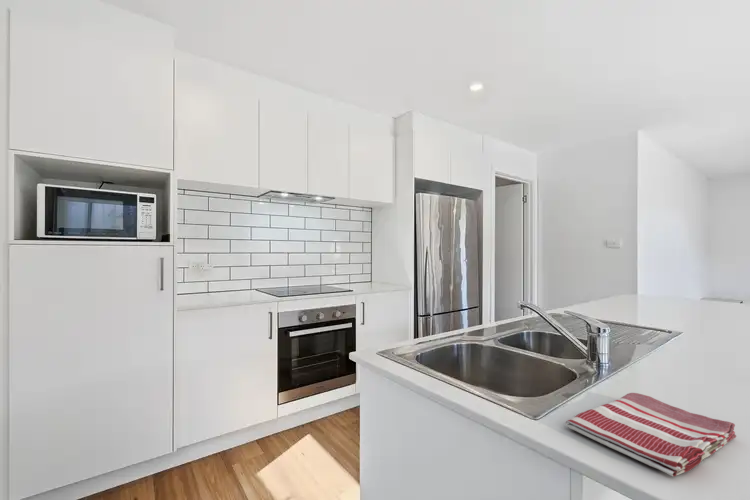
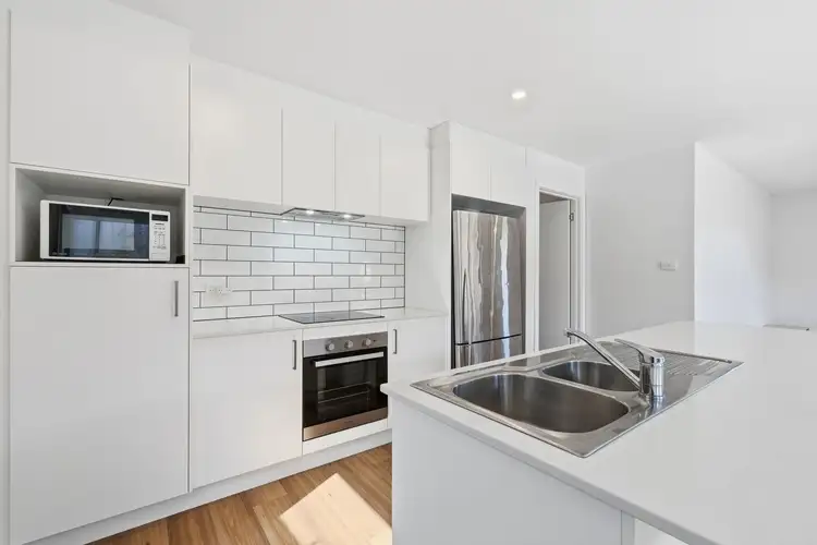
- dish towel [564,392,737,477]
